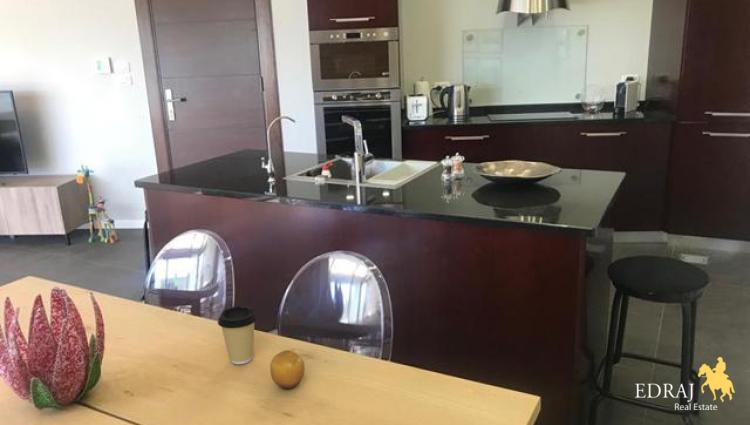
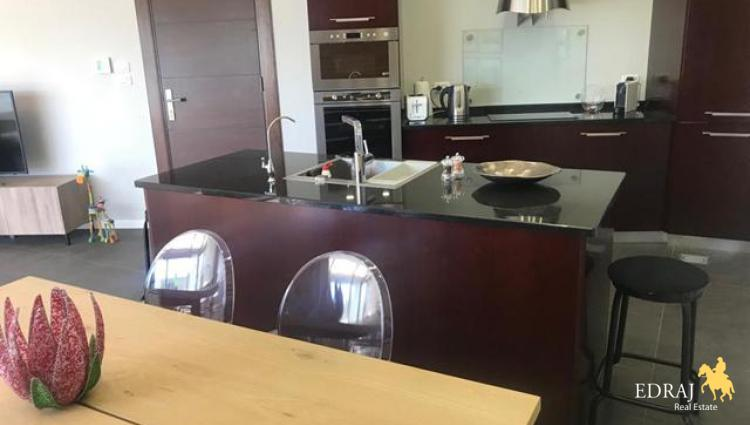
- coffee cup [217,305,258,365]
- fruit [269,349,306,390]
